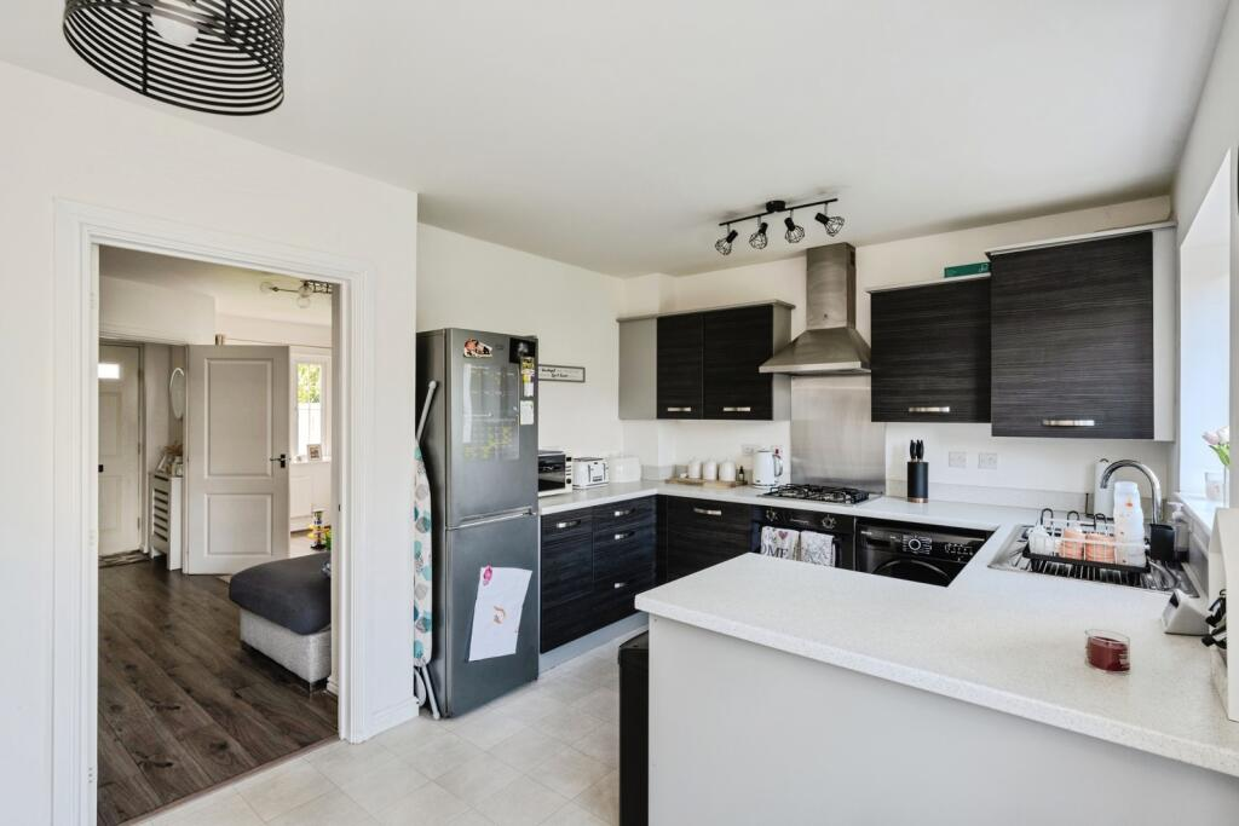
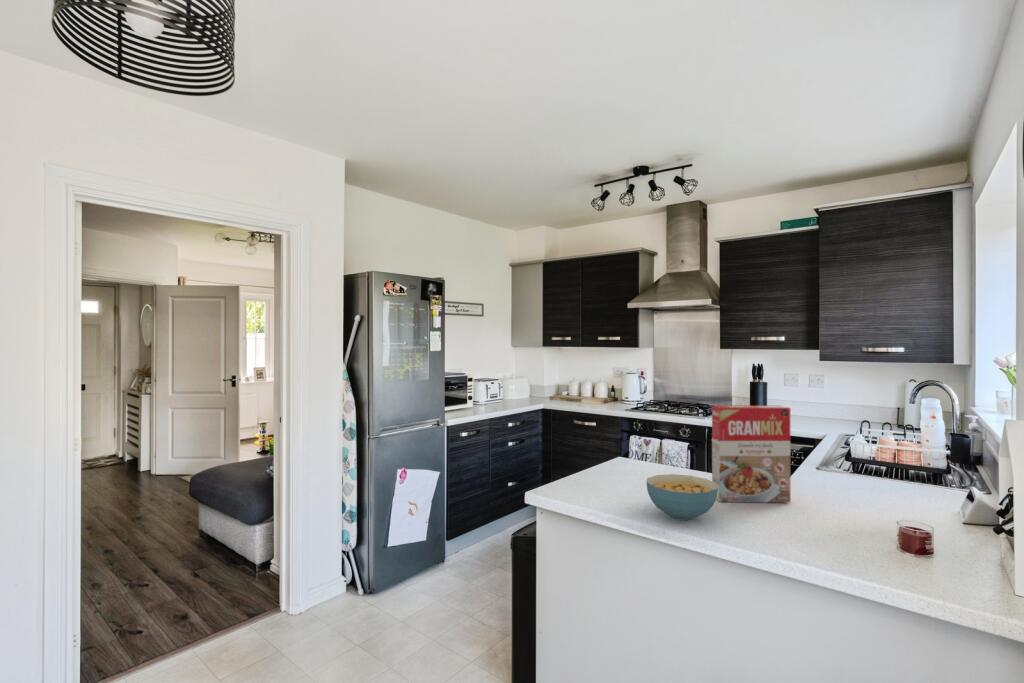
+ cereal bowl [646,473,718,521]
+ cereal box [711,405,791,503]
